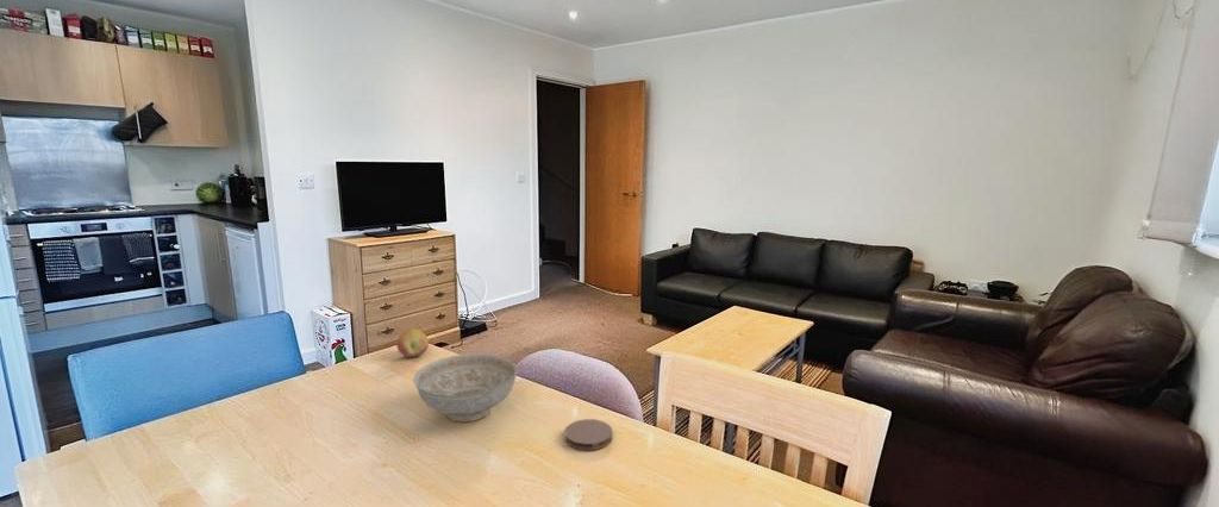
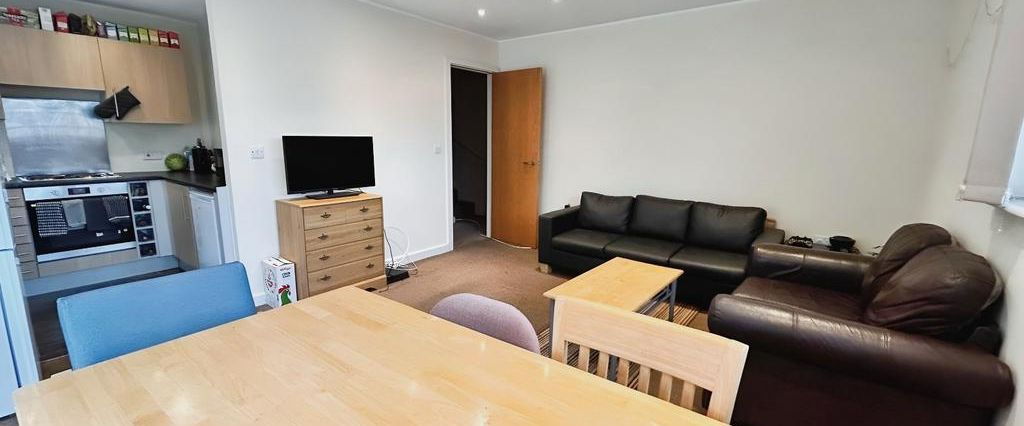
- fruit [395,327,430,358]
- decorative bowl [413,352,519,424]
- coaster [563,418,614,451]
